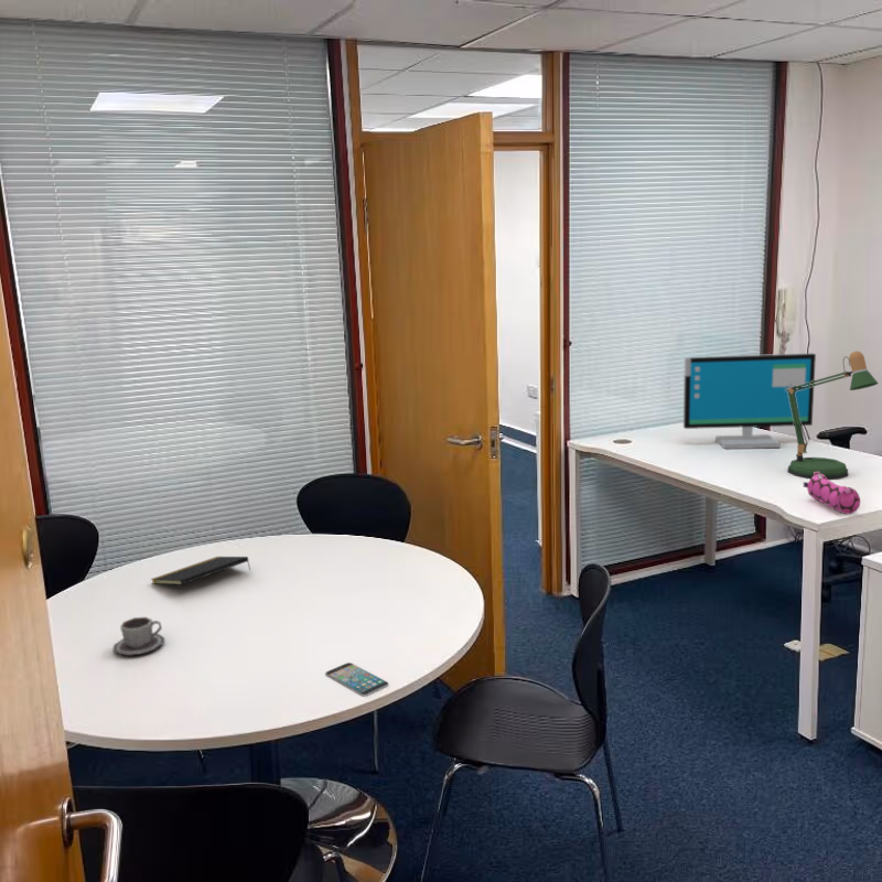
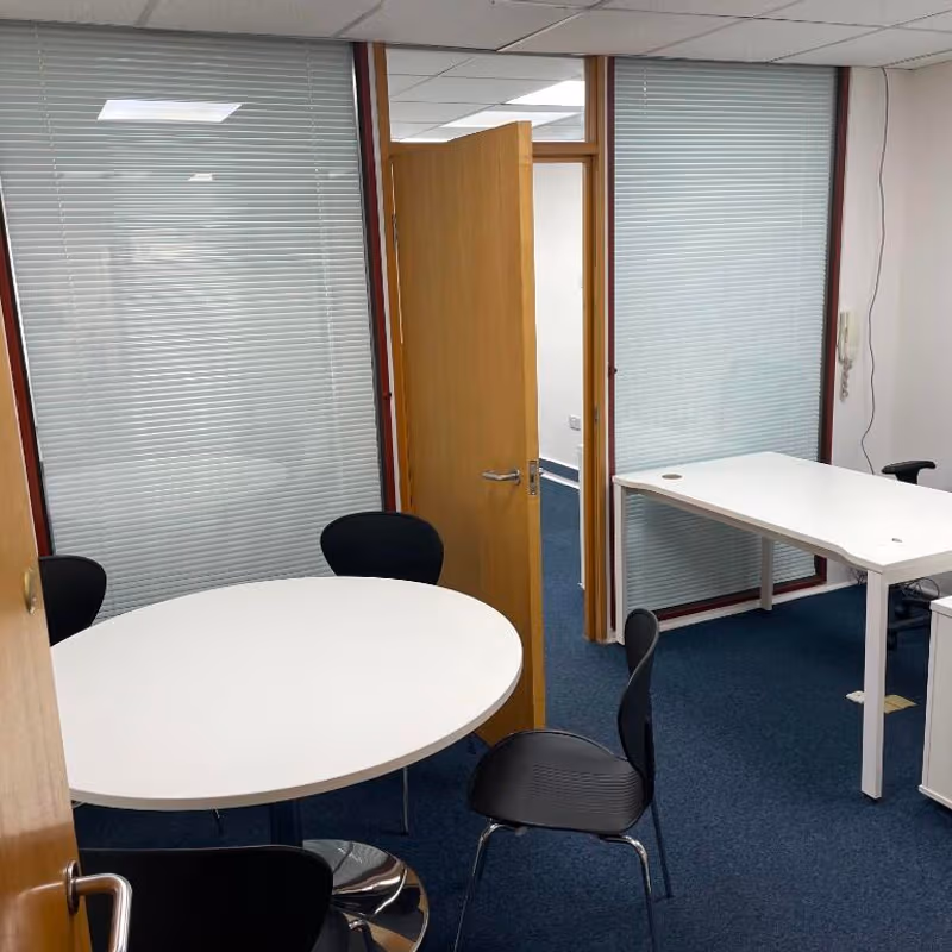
- computer monitor [682,352,817,450]
- desk lamp [785,349,879,480]
- pencil case [803,472,861,515]
- notepad [150,556,251,587]
- smartphone [324,662,389,697]
- cup [111,616,165,657]
